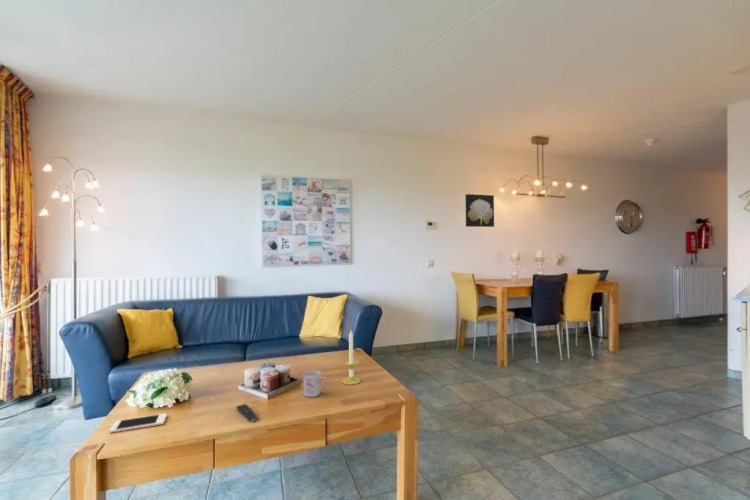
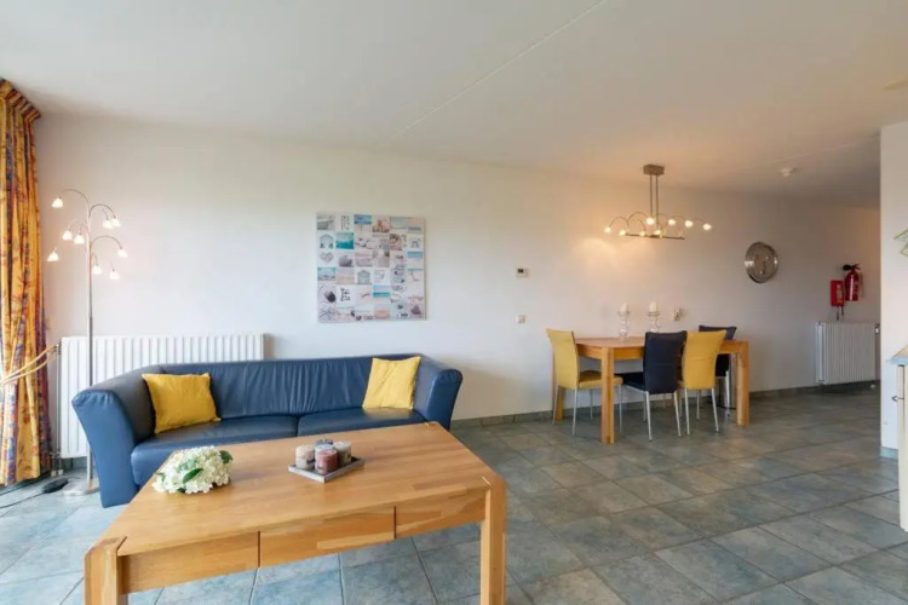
- wall art [464,193,495,228]
- remote control [235,403,259,423]
- cell phone [108,412,168,434]
- mug [302,369,328,398]
- candle [341,330,362,386]
